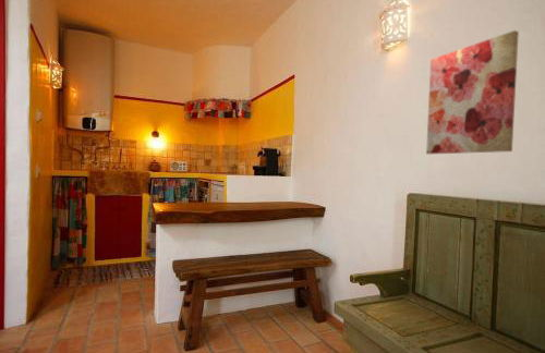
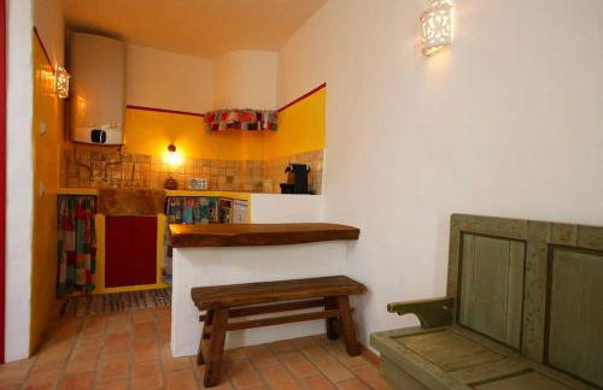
- wall art [425,29,520,155]
